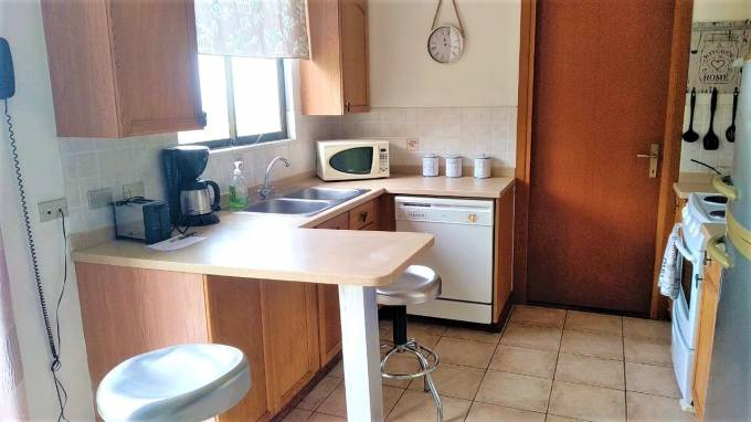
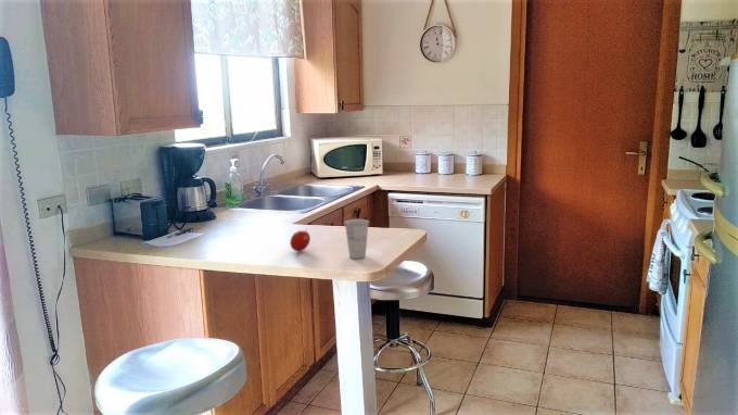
+ fruit [289,228,311,252]
+ cup [343,218,370,260]
